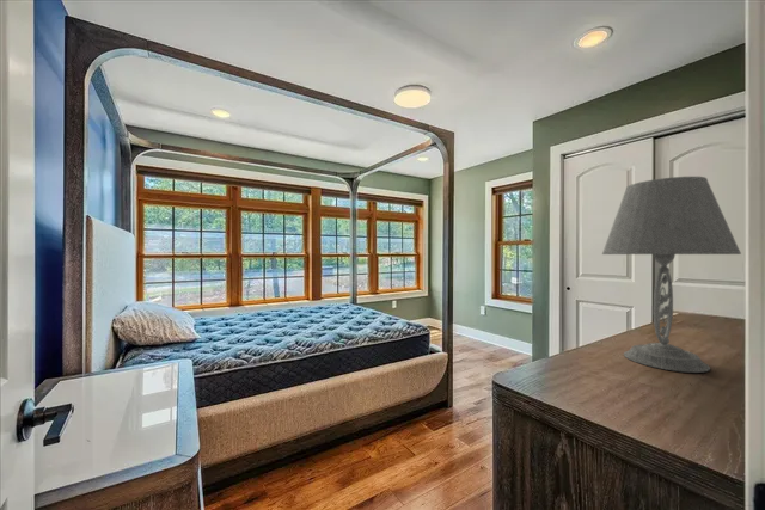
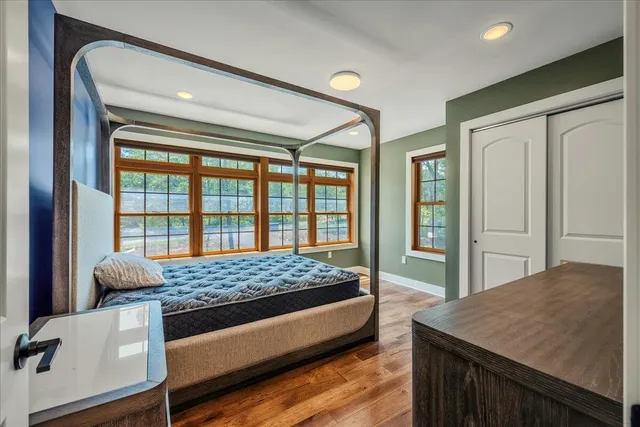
- table lamp [601,176,742,374]
